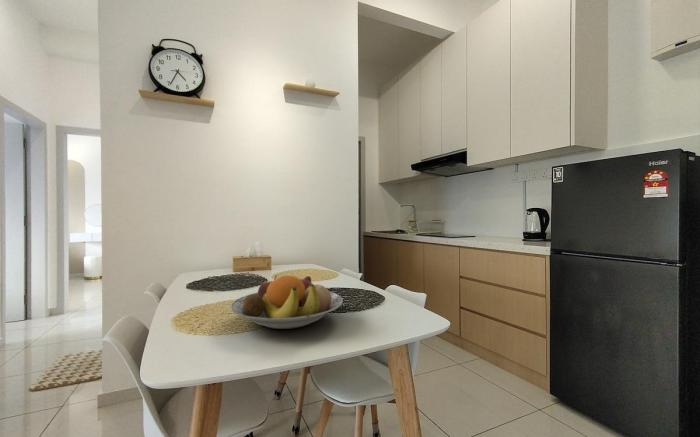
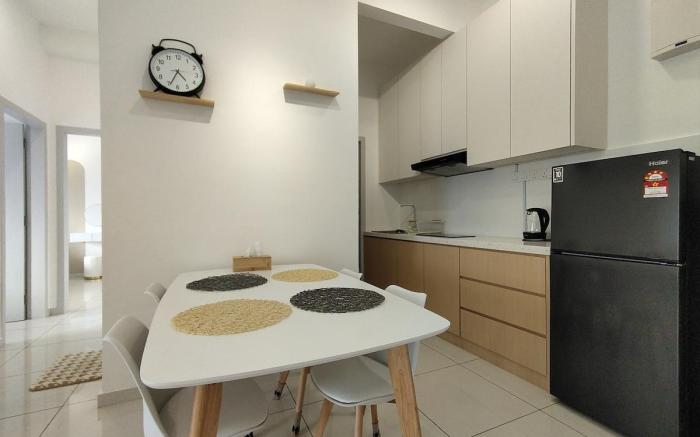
- fruit bowl [229,274,344,330]
